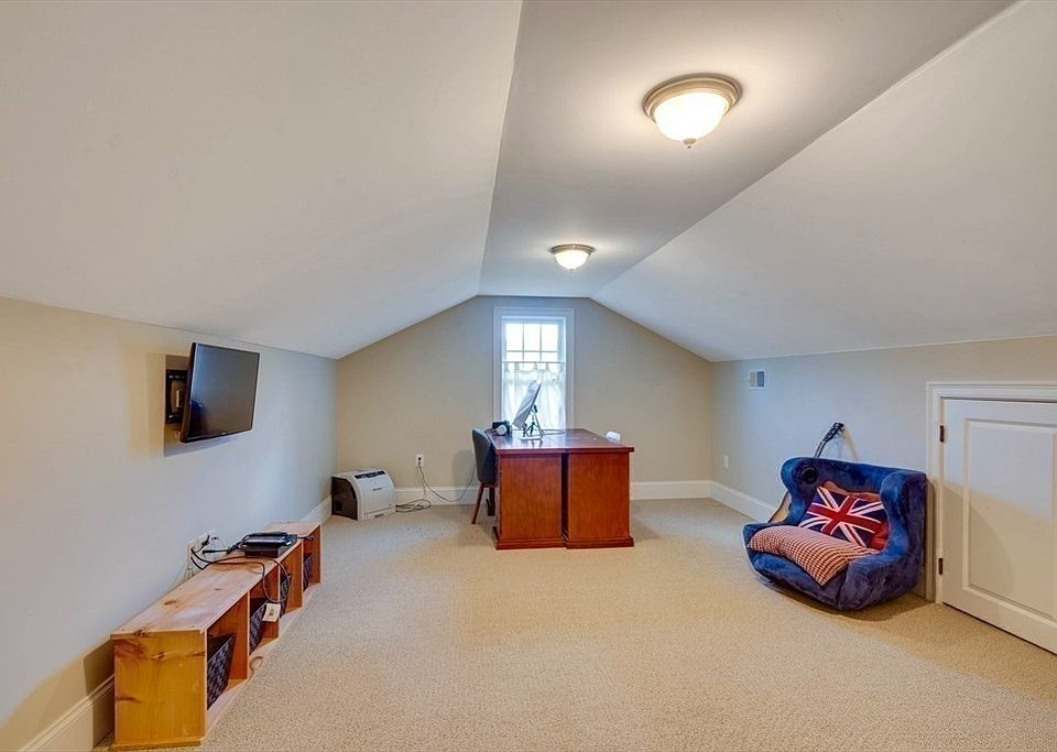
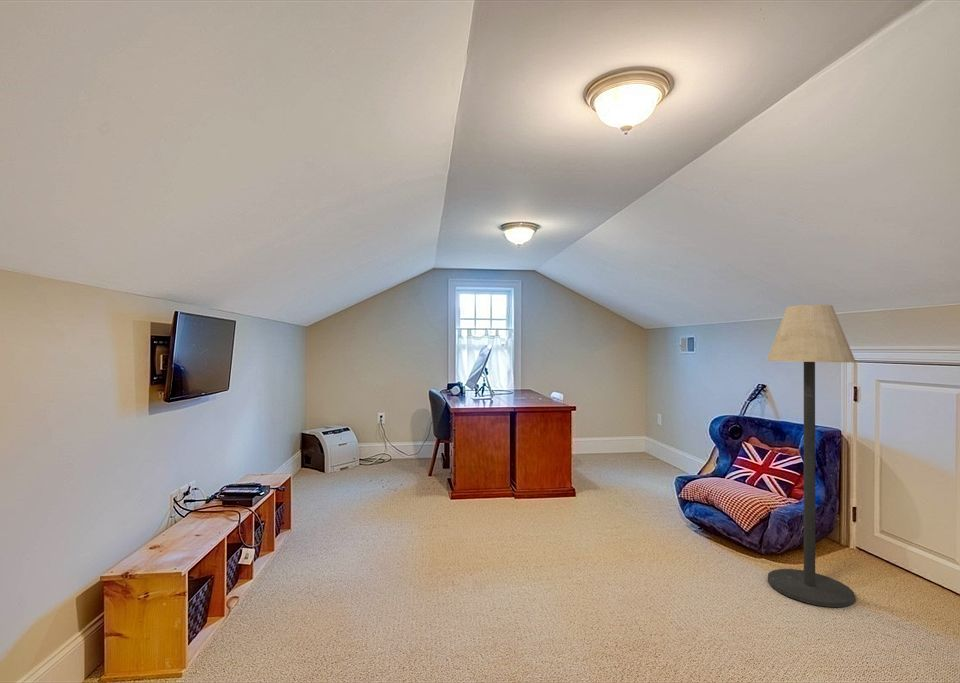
+ floor lamp [766,304,857,608]
